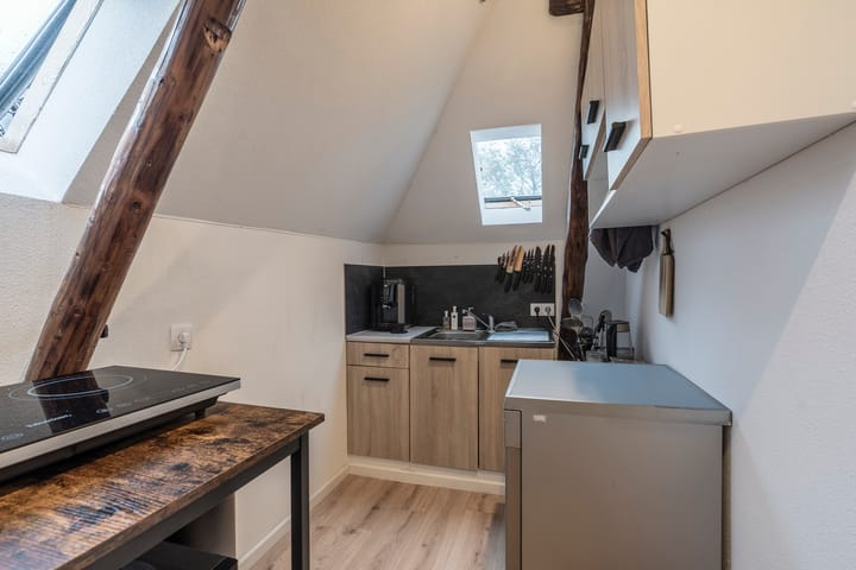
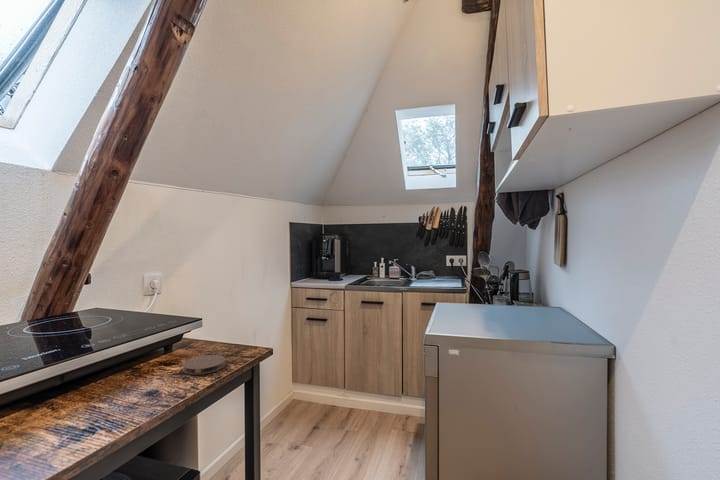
+ coaster [182,354,226,376]
